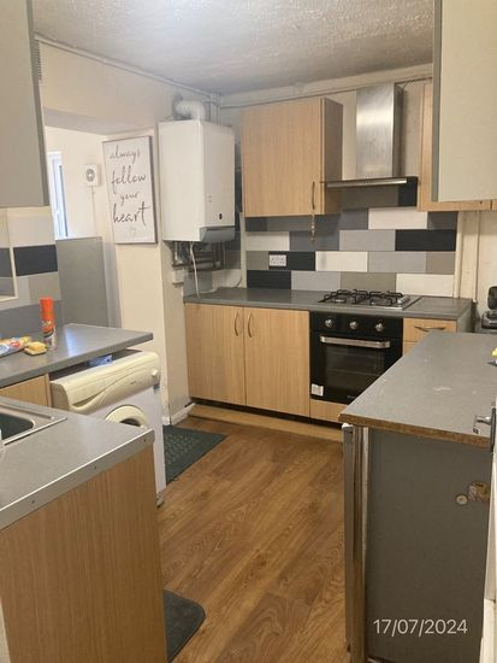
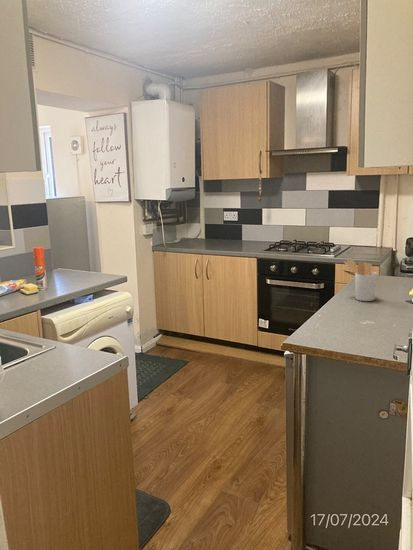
+ utensil holder [343,259,378,302]
